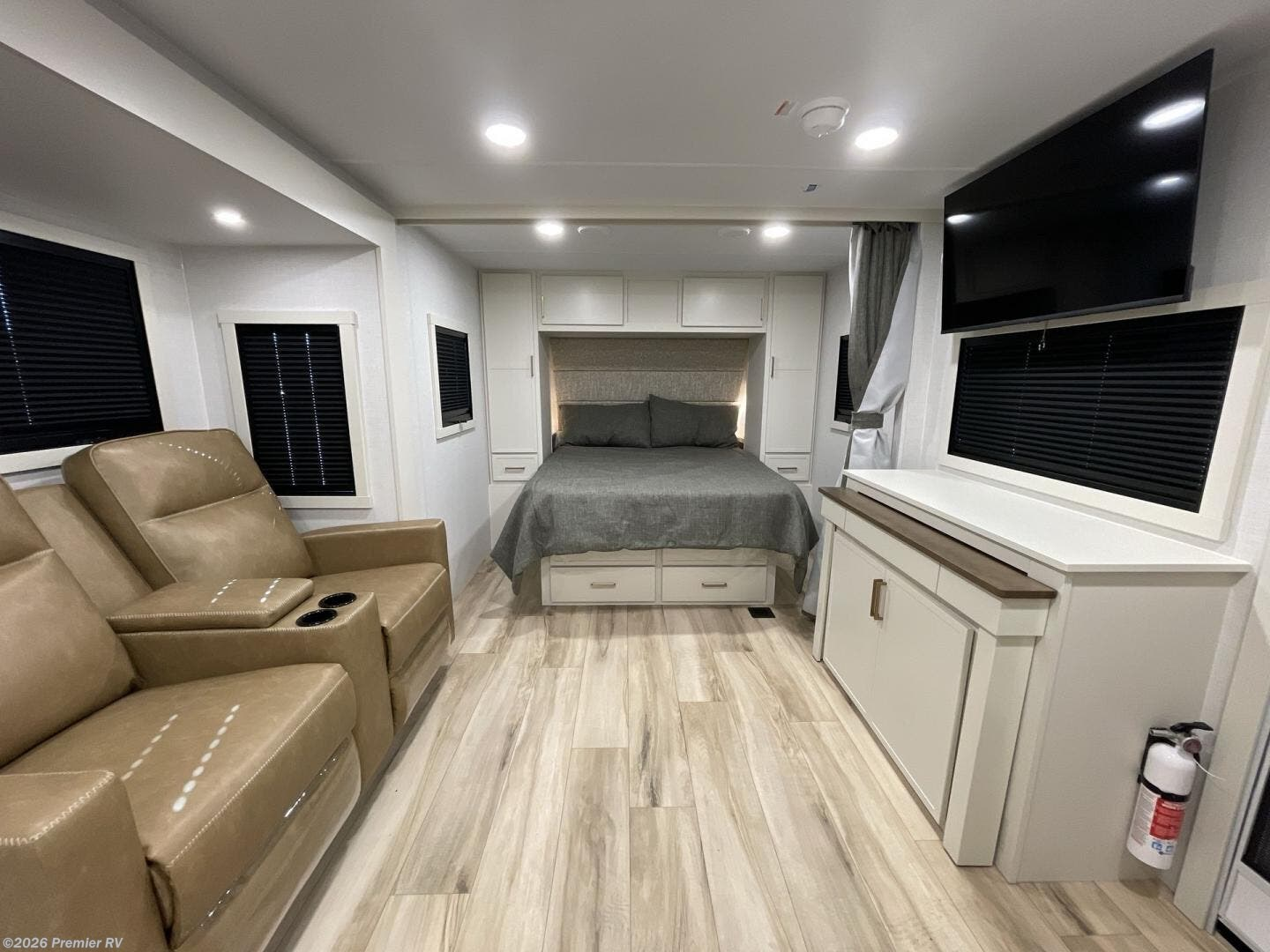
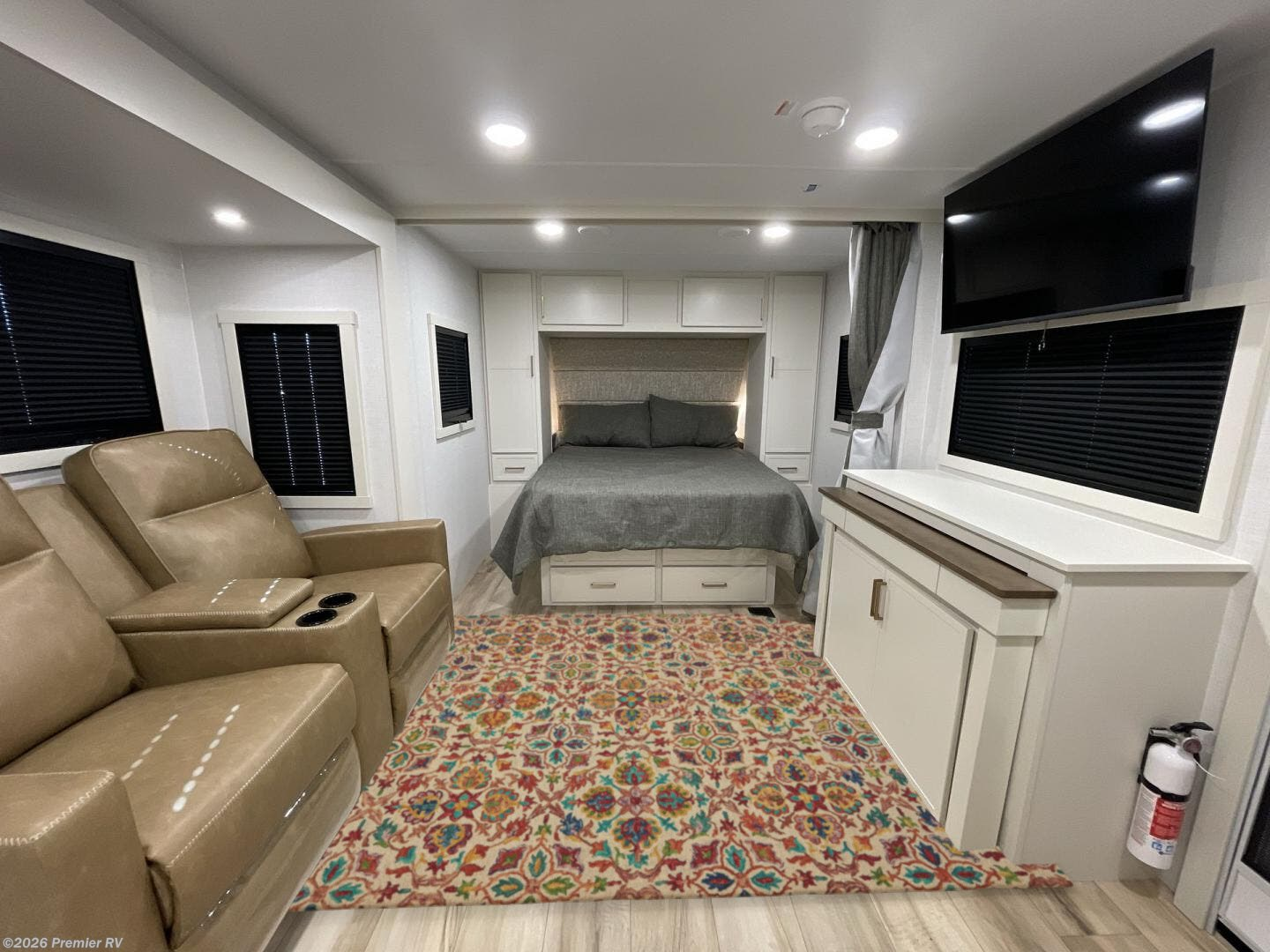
+ rug [287,613,1074,912]
